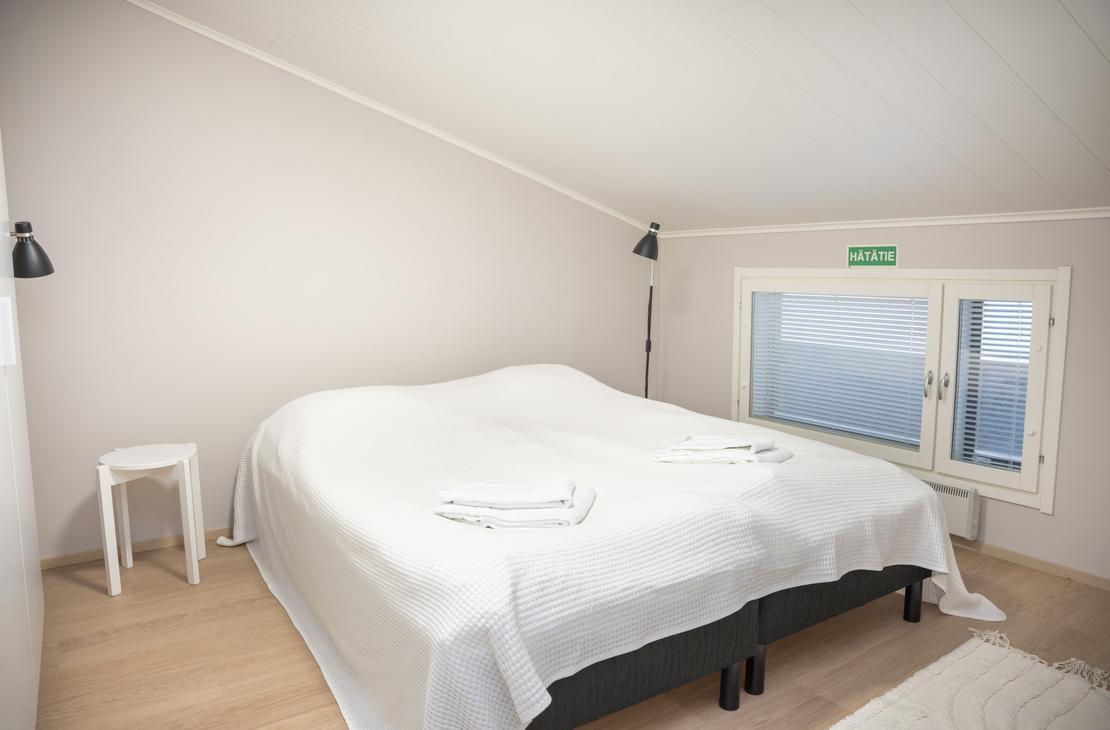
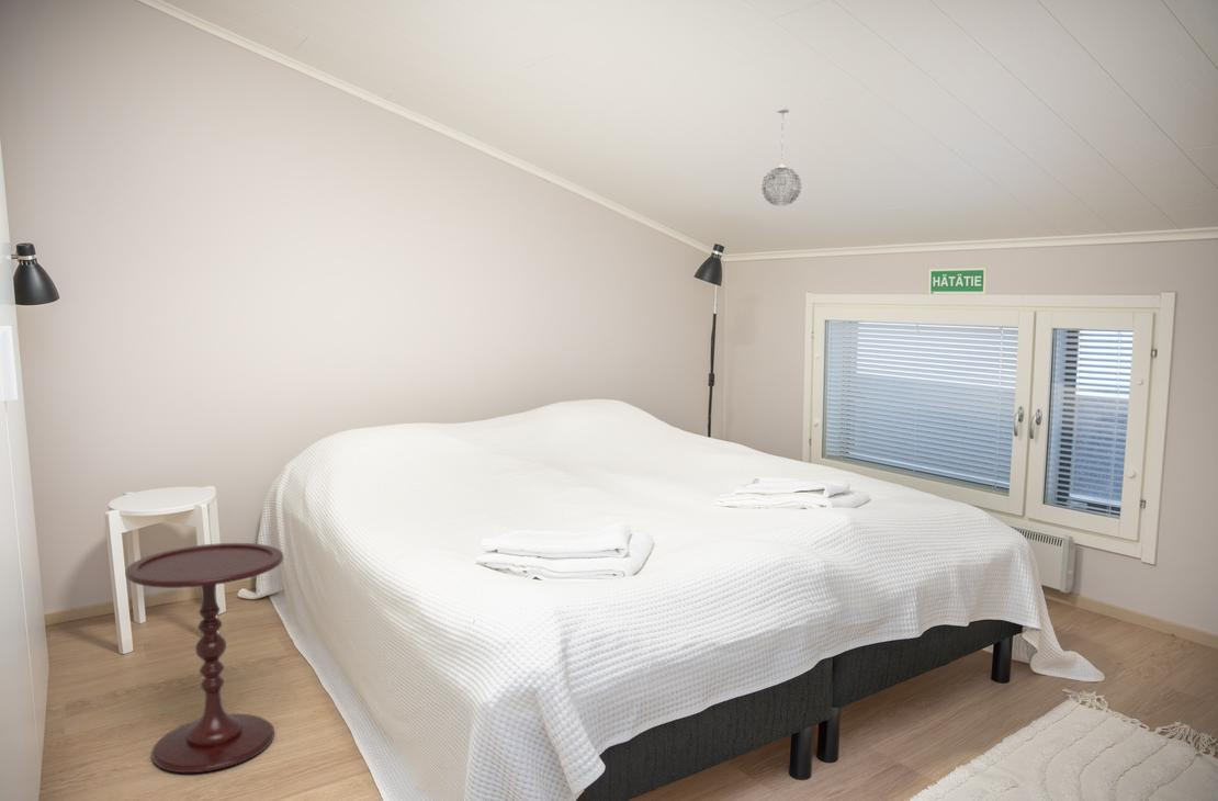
+ pendant light [760,105,803,206]
+ side table [124,542,284,774]
